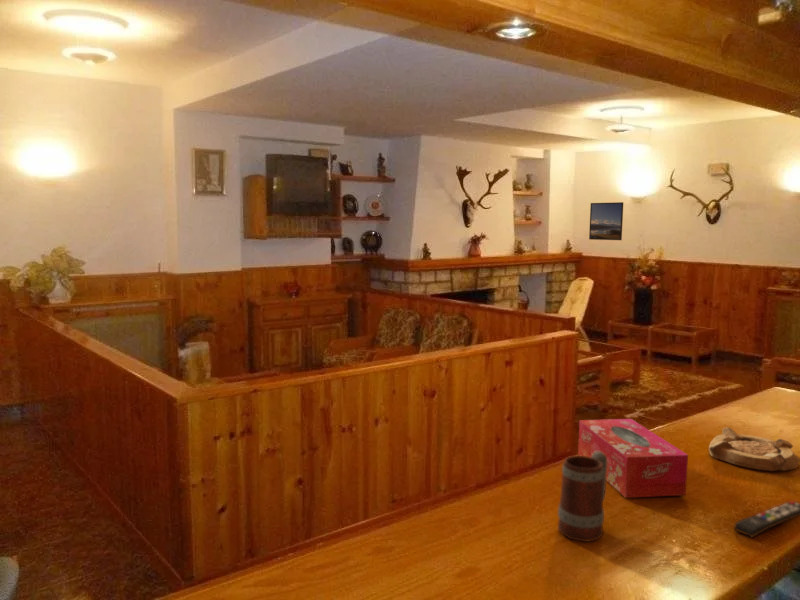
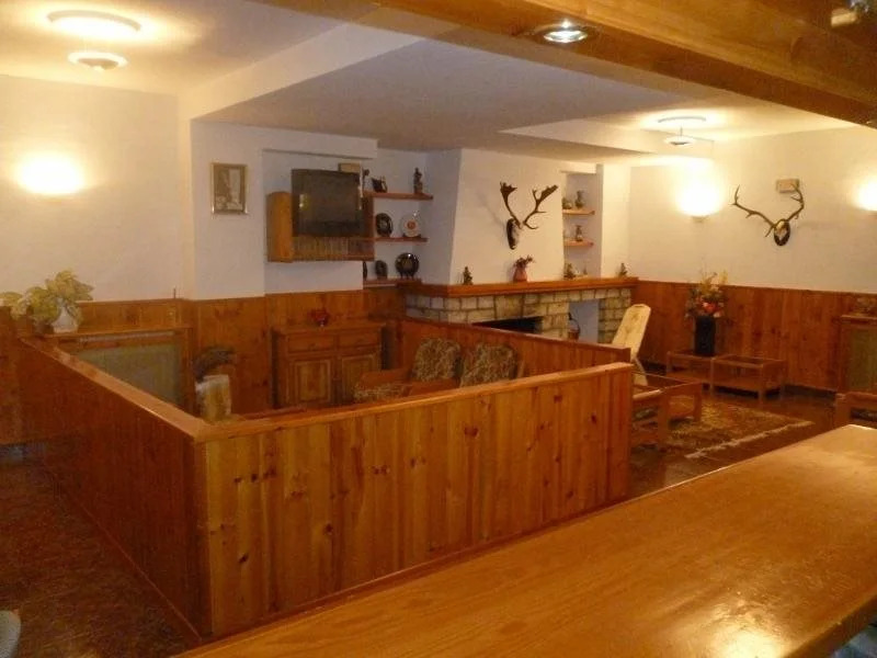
- ashtray [708,426,800,472]
- remote control [733,500,800,538]
- beer mug [557,451,607,543]
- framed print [588,201,624,241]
- tissue box [577,418,689,499]
